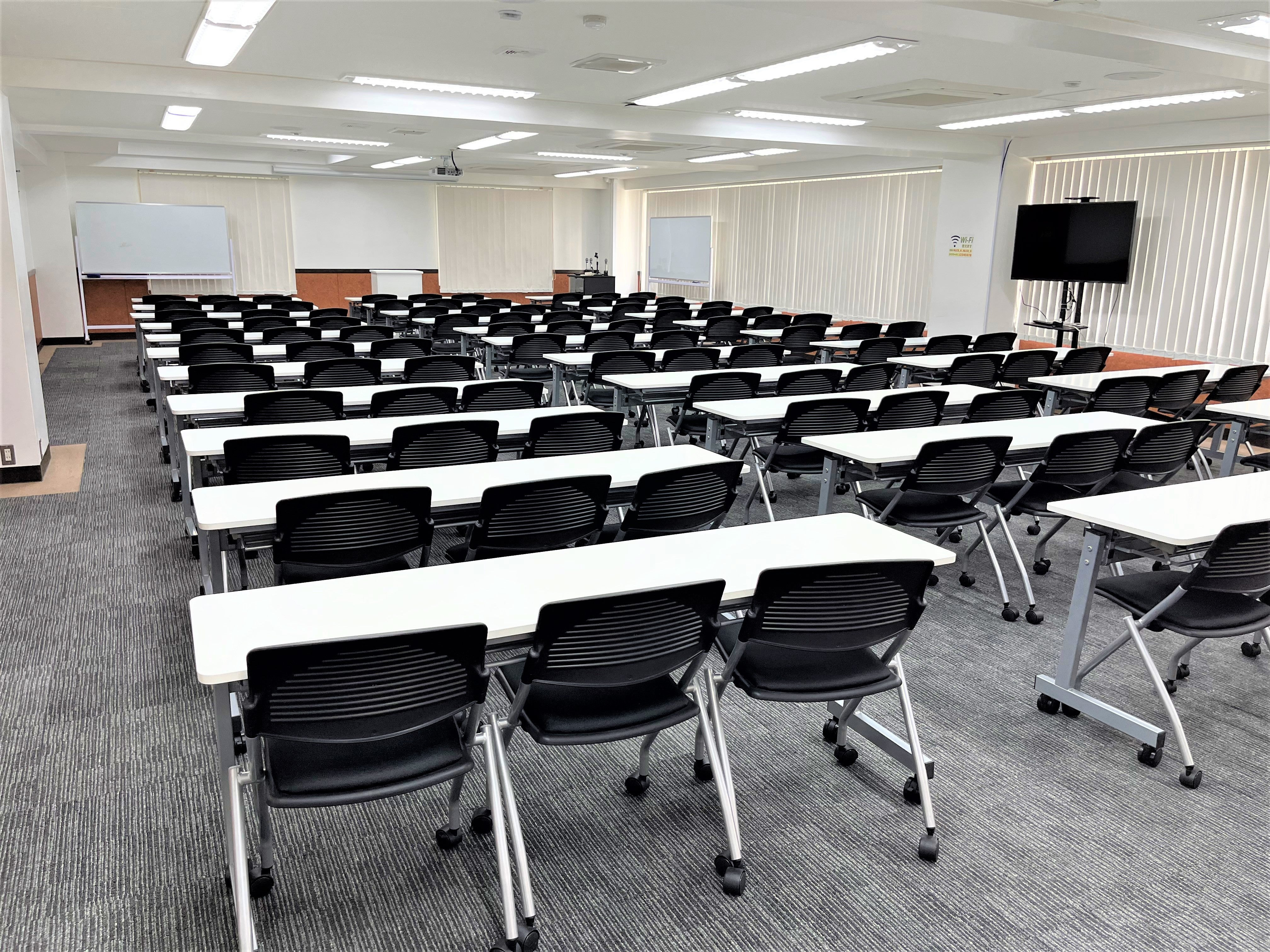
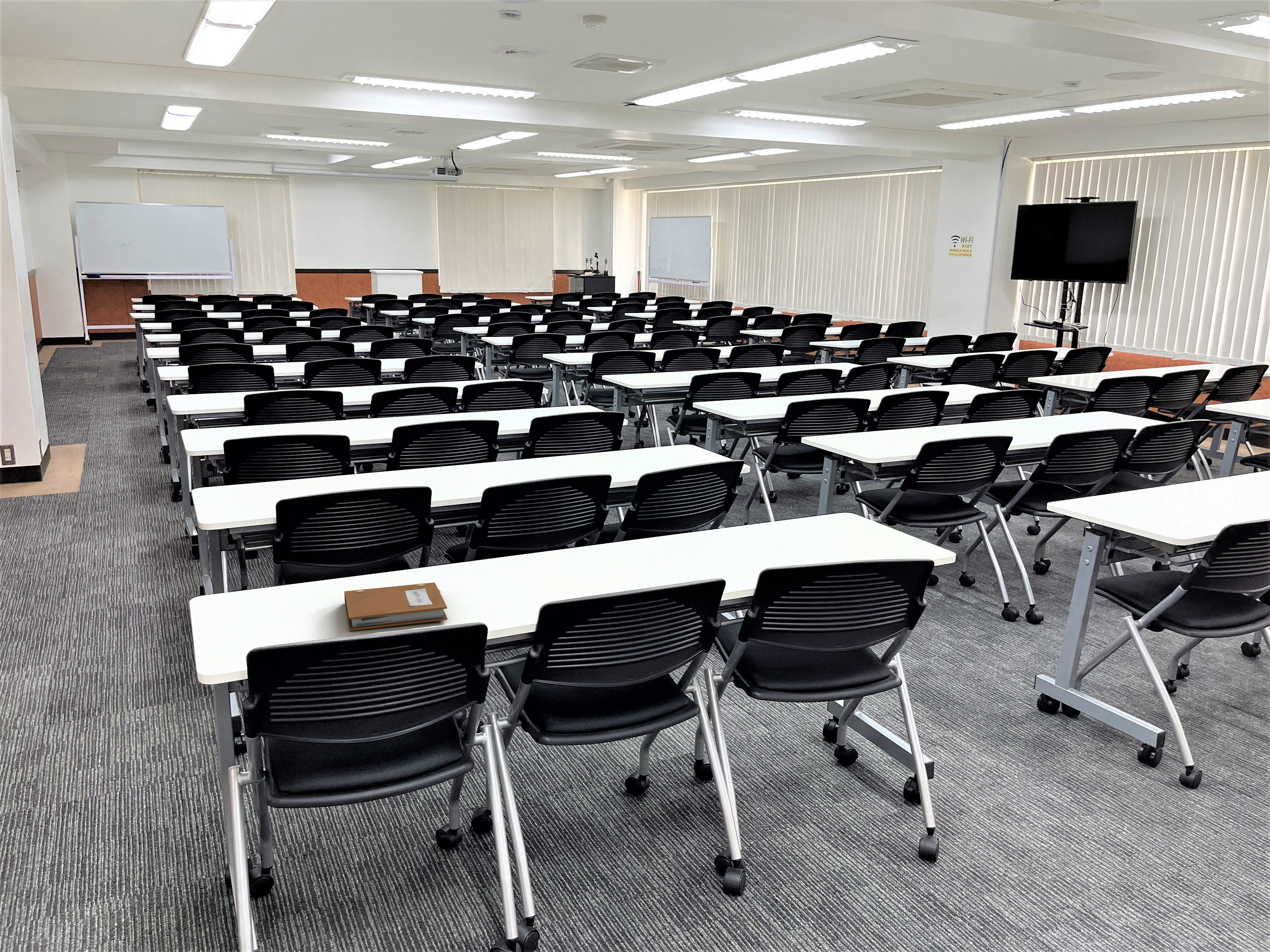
+ notebook [344,582,448,631]
